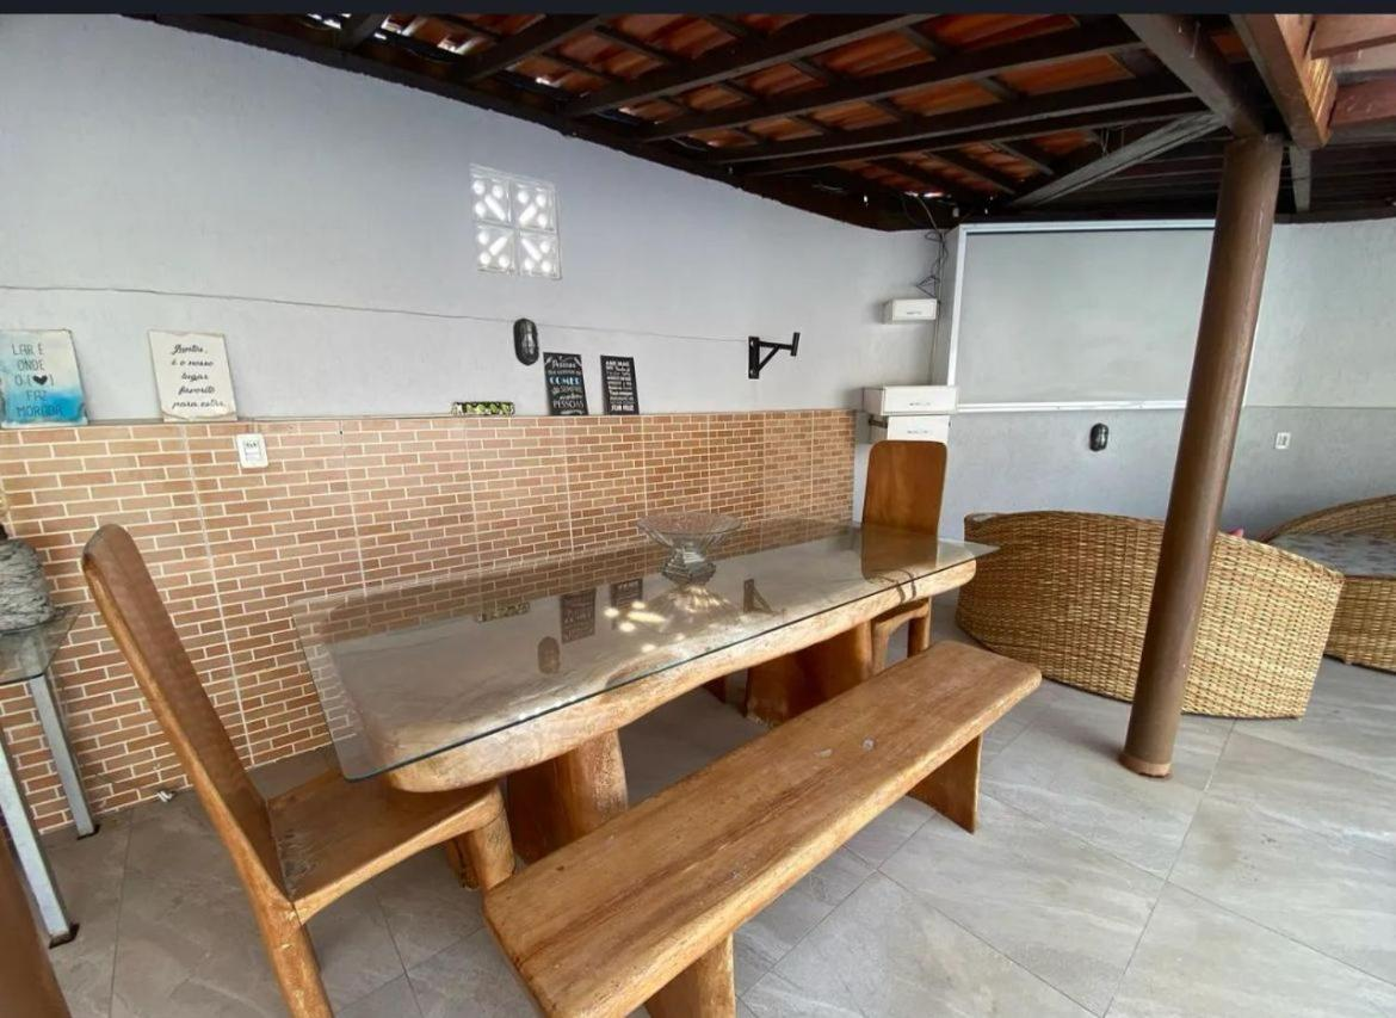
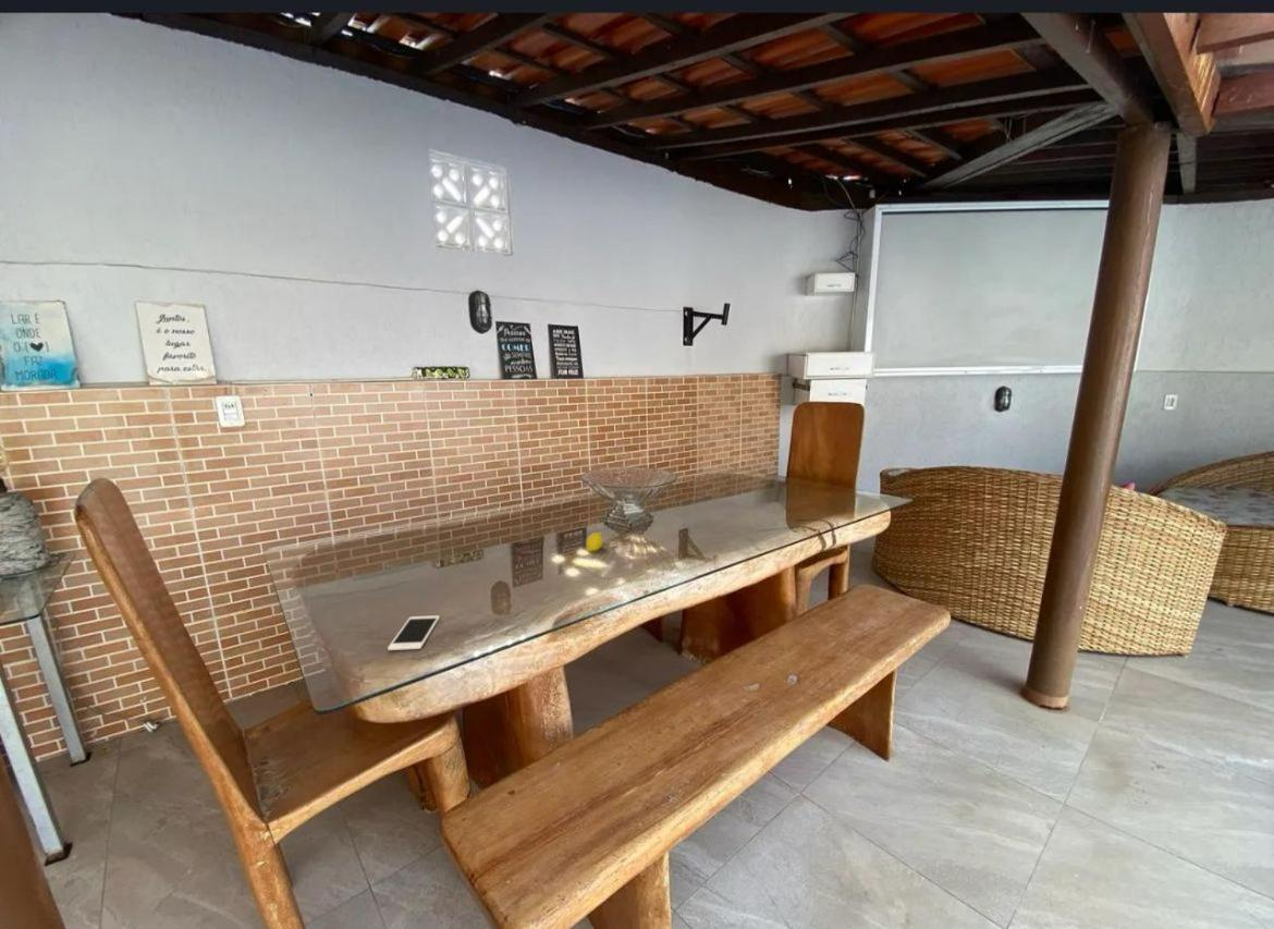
+ fruit [585,530,604,552]
+ cell phone [387,614,441,651]
